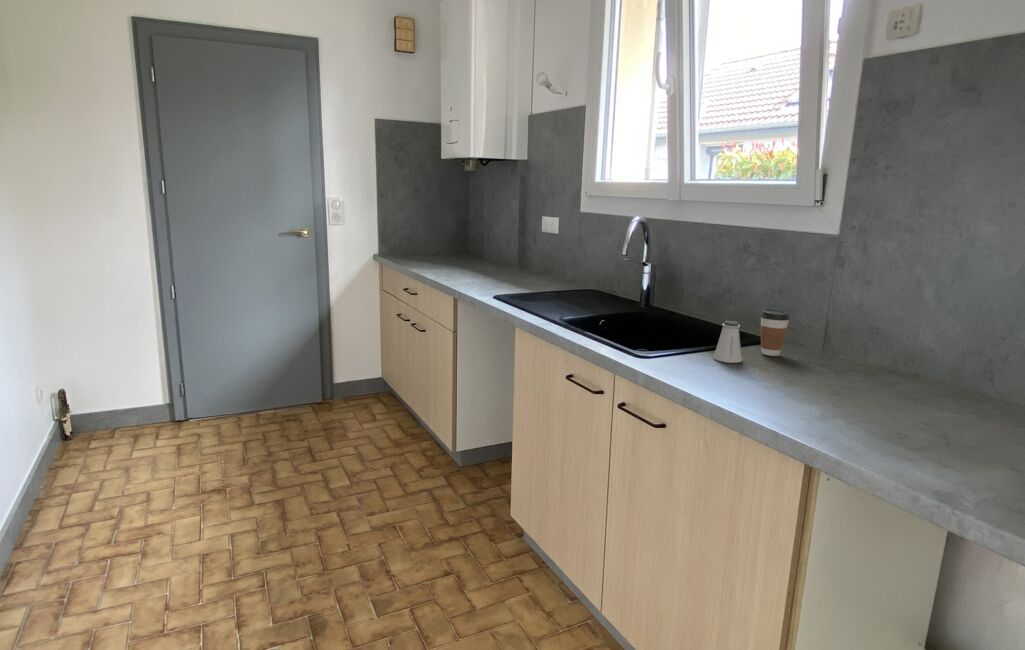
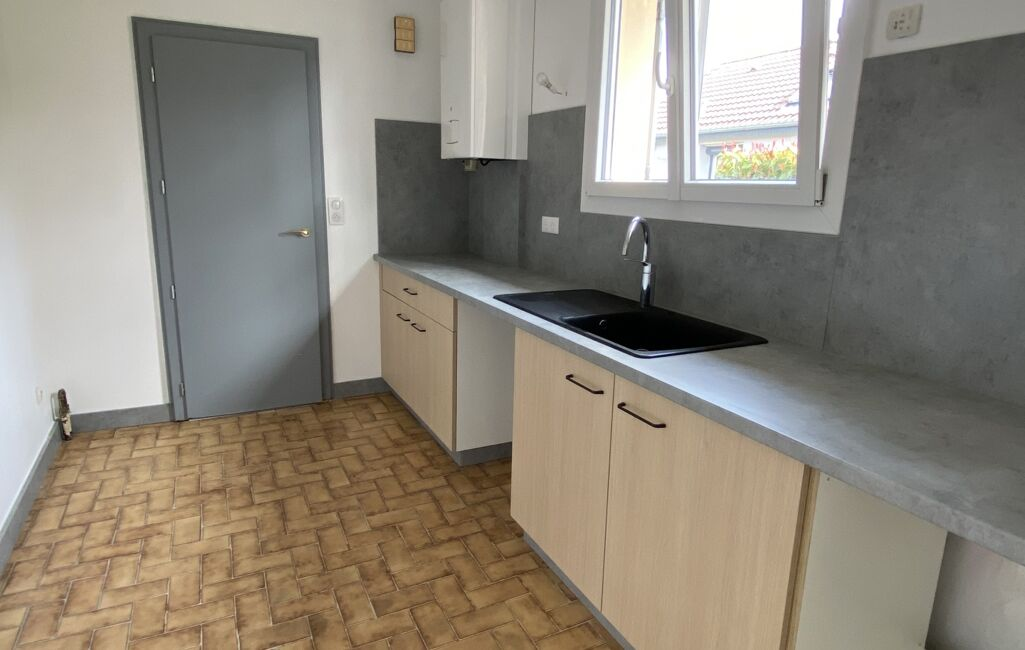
- saltshaker [713,320,743,364]
- coffee cup [760,309,790,357]
